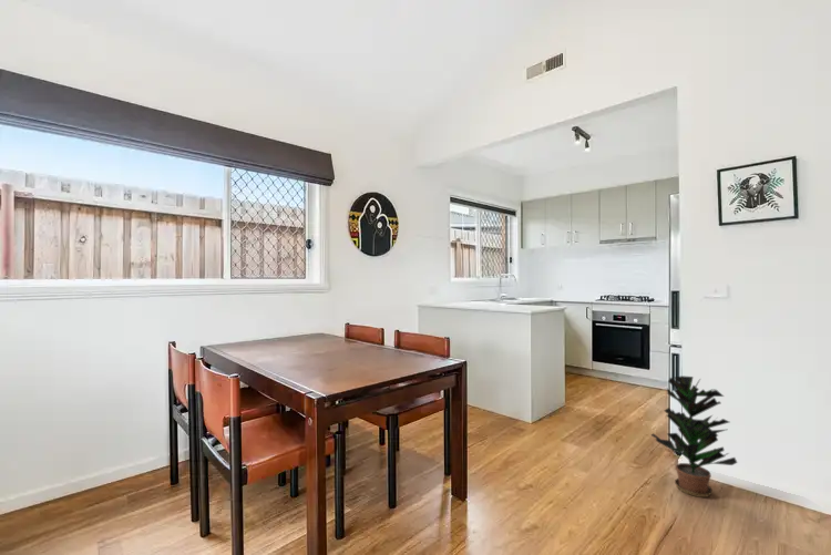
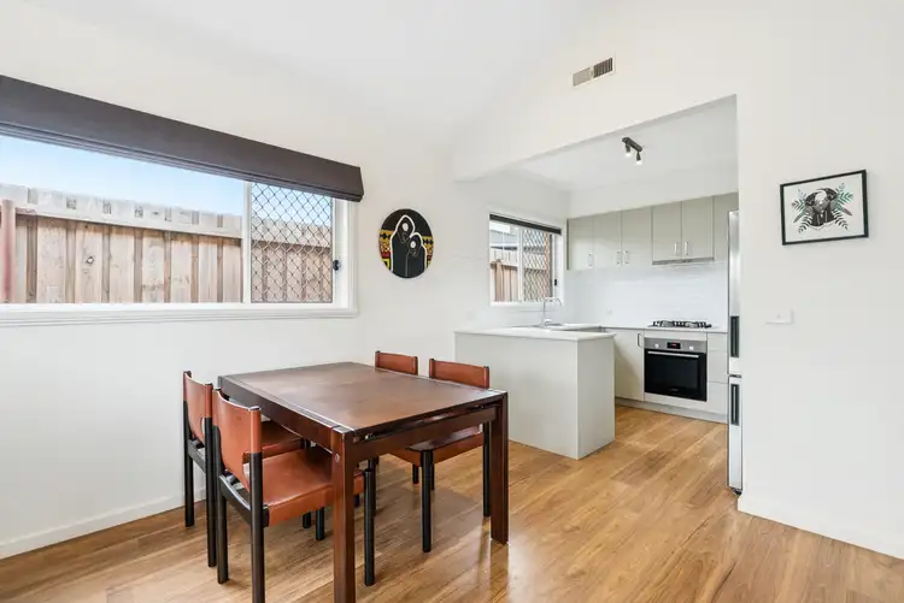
- potted plant [649,374,739,499]
